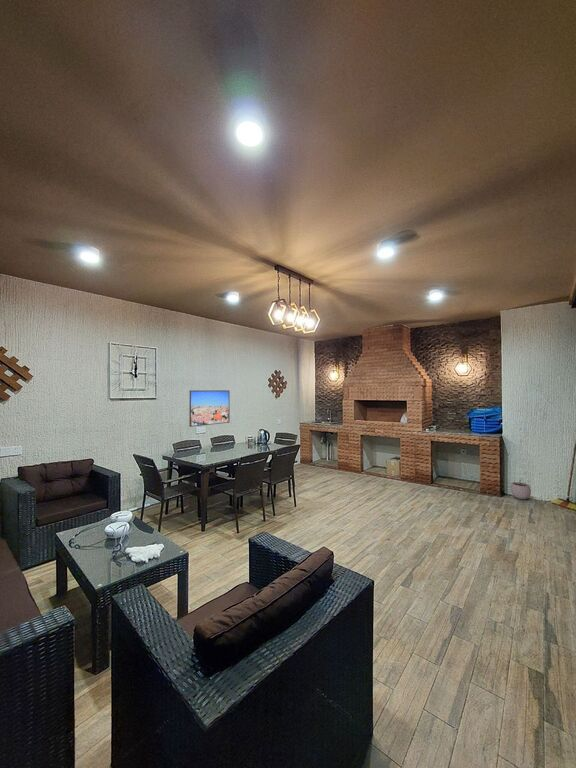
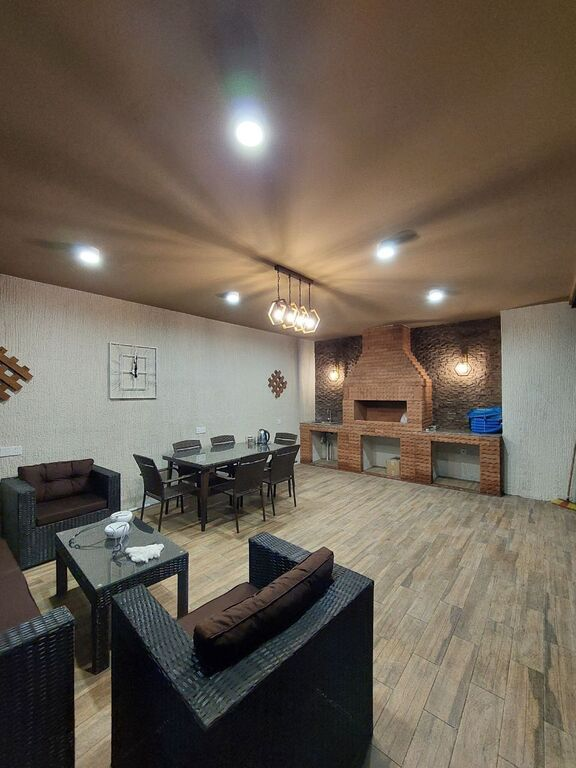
- plant pot [509,478,532,500]
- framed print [189,389,231,428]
